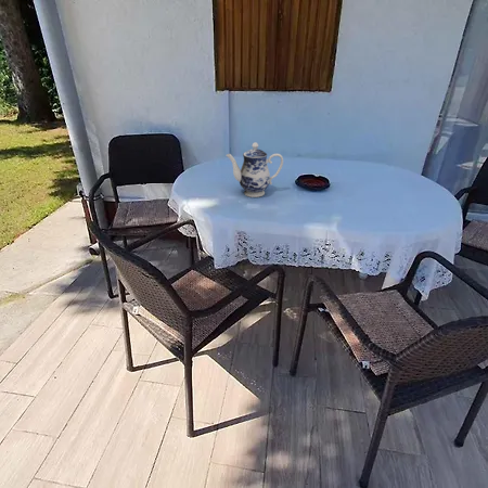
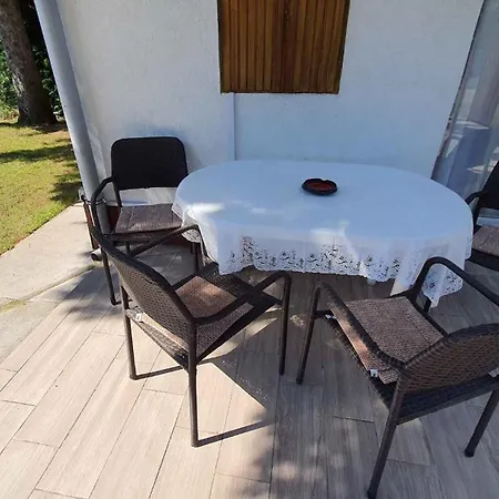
- teapot [224,141,284,198]
